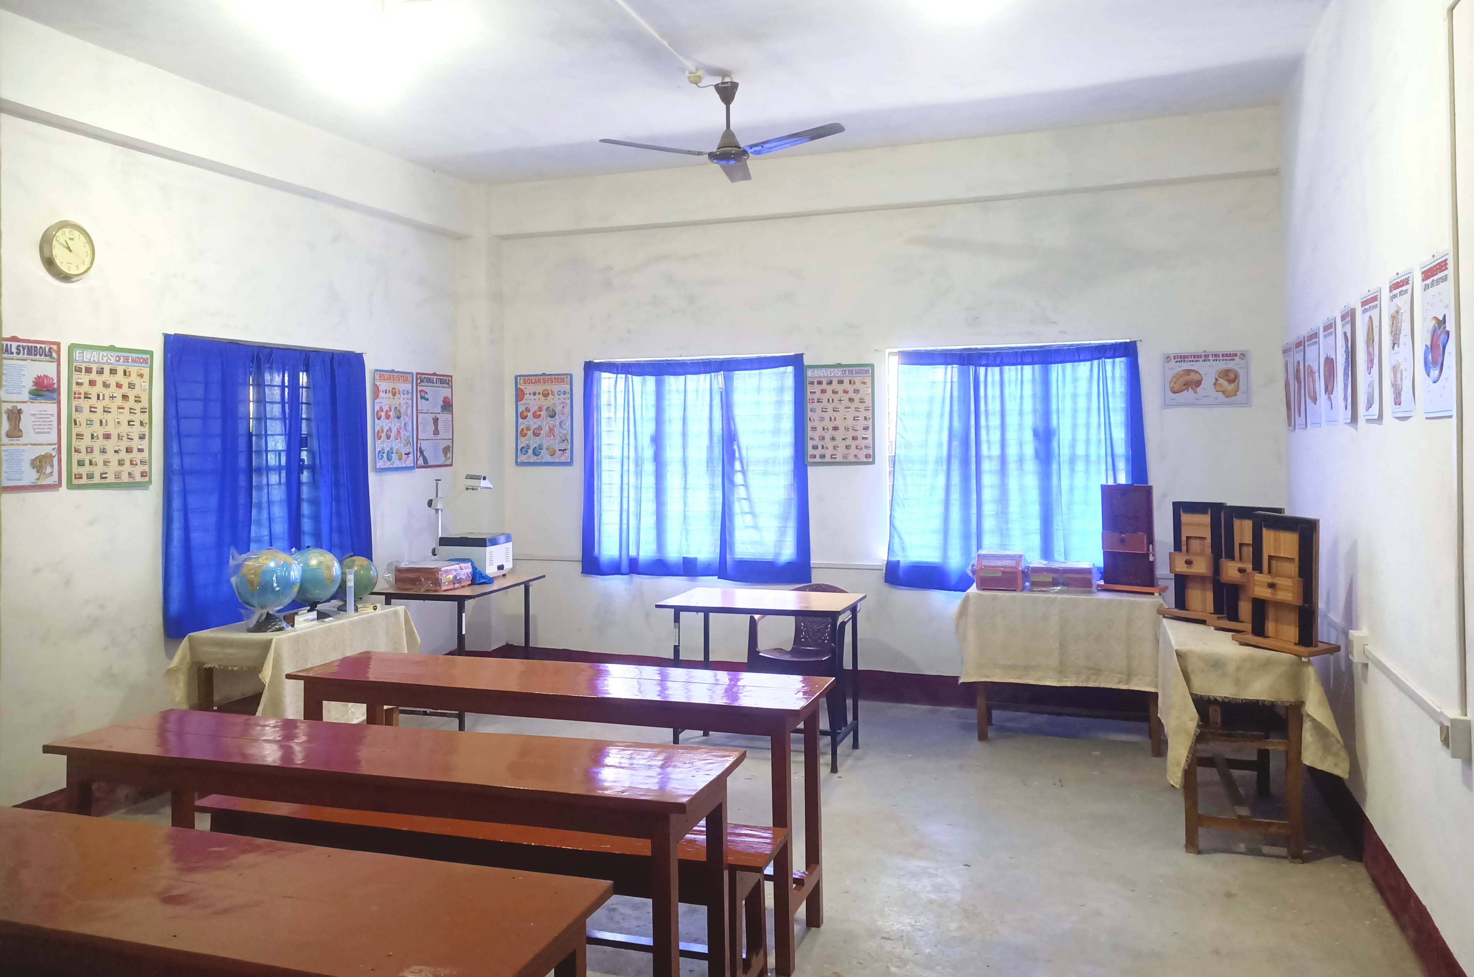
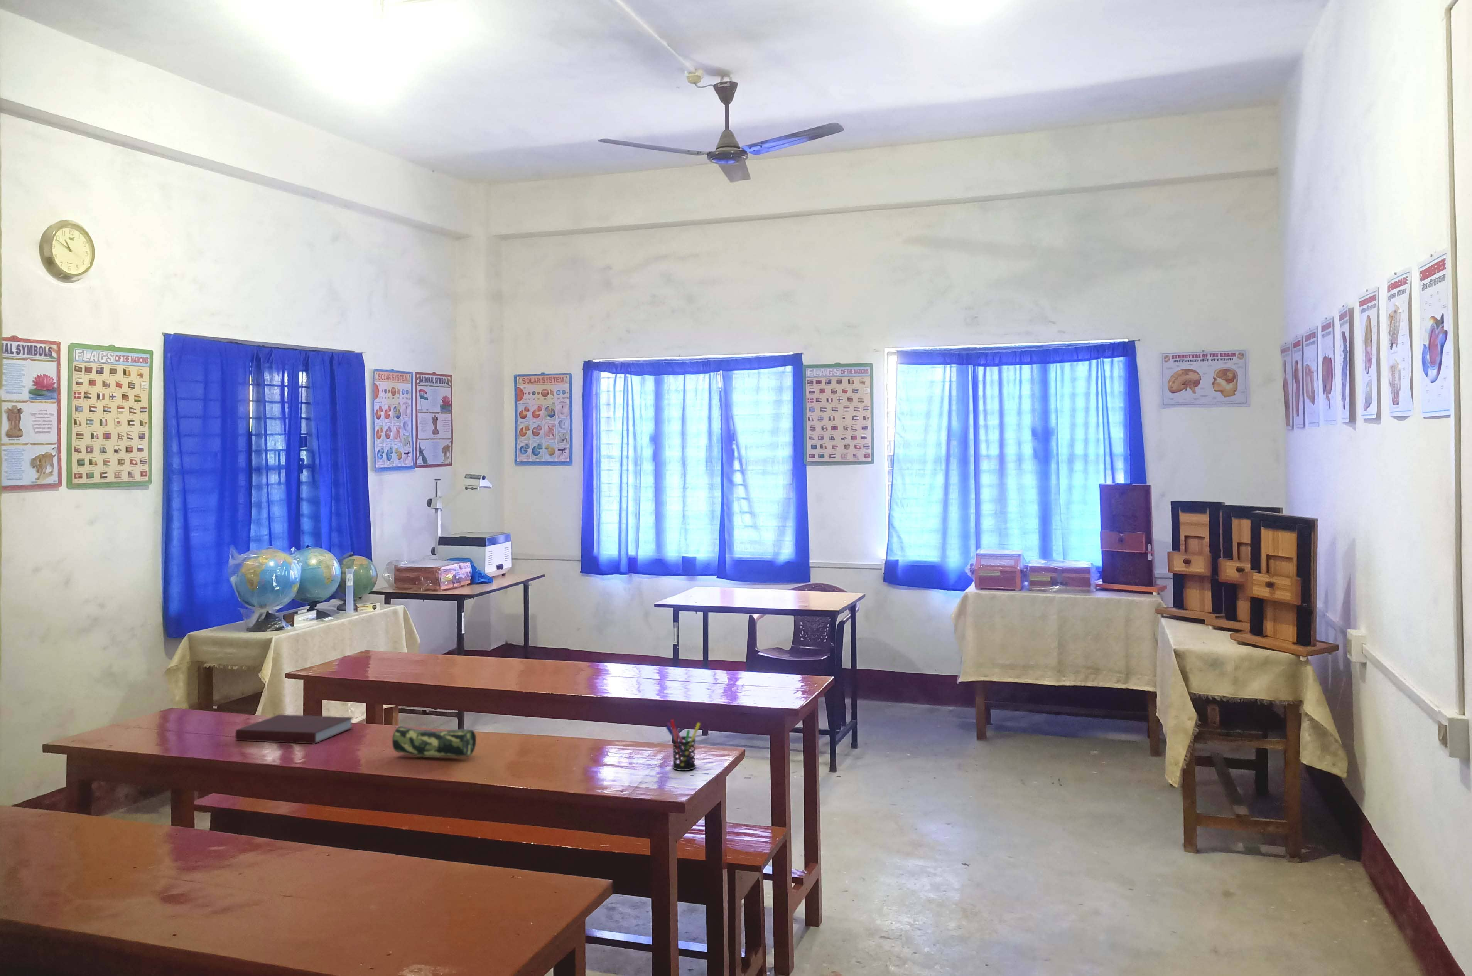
+ pen holder [666,719,701,771]
+ pencil case [392,725,477,758]
+ notebook [235,715,354,744]
